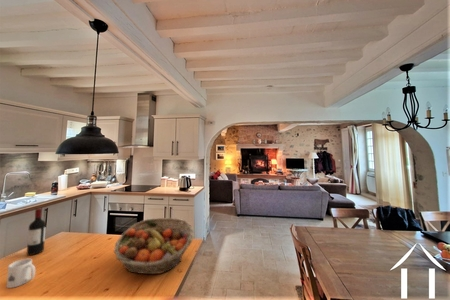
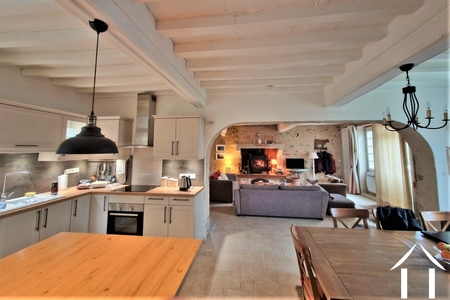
- wine bottle [26,207,47,256]
- mug [6,258,36,289]
- fruit basket [113,217,194,275]
